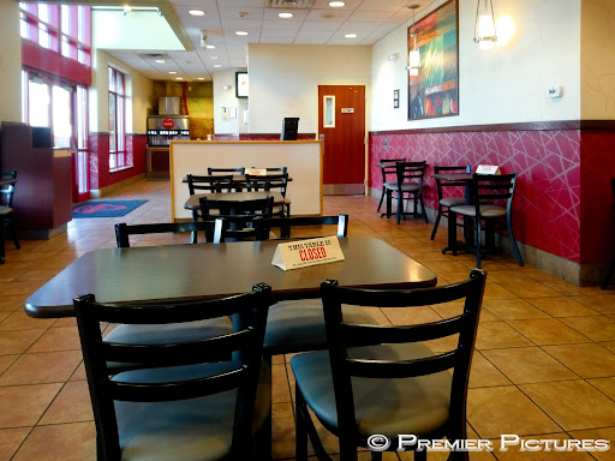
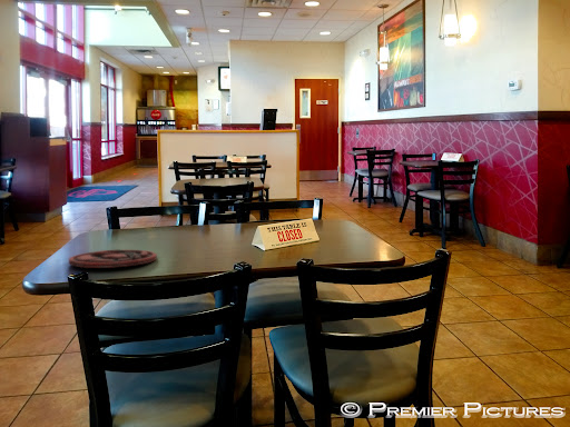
+ plate [68,249,158,269]
